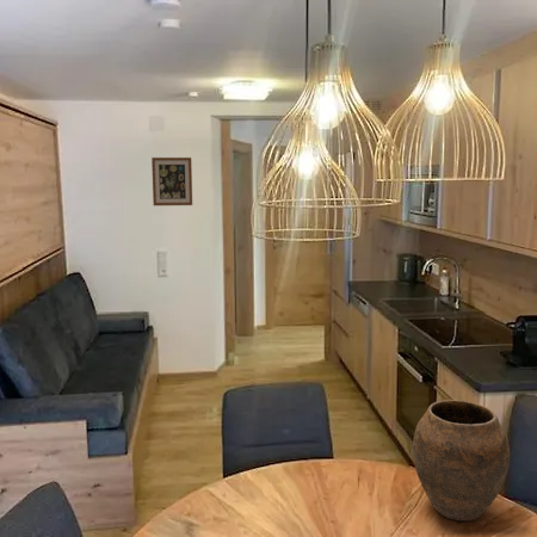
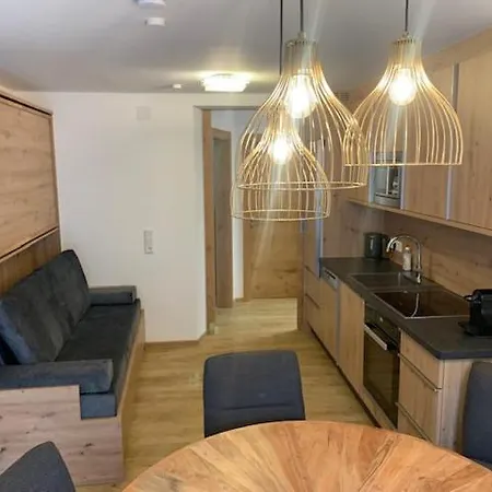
- vase [412,399,511,523]
- wall art [150,156,193,206]
